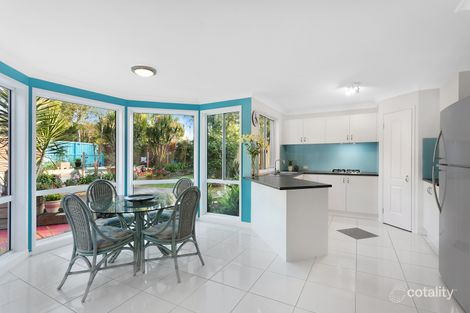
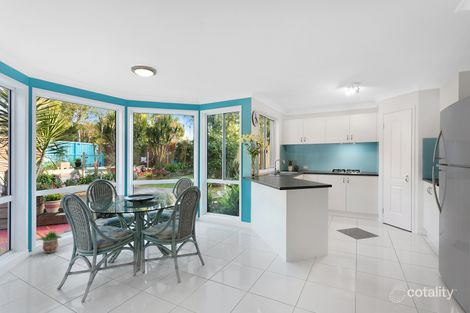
+ potted plant [38,229,63,254]
